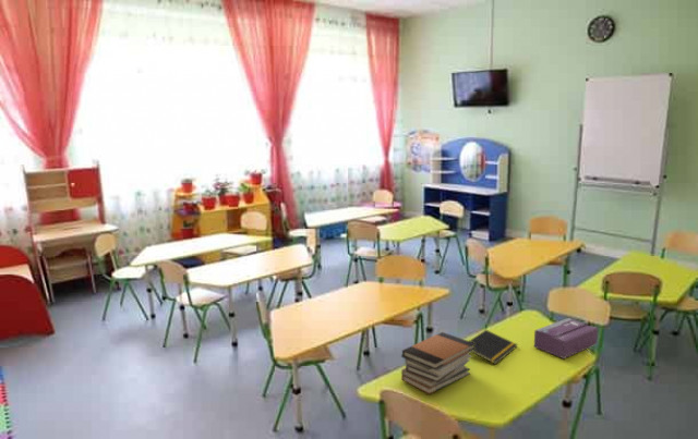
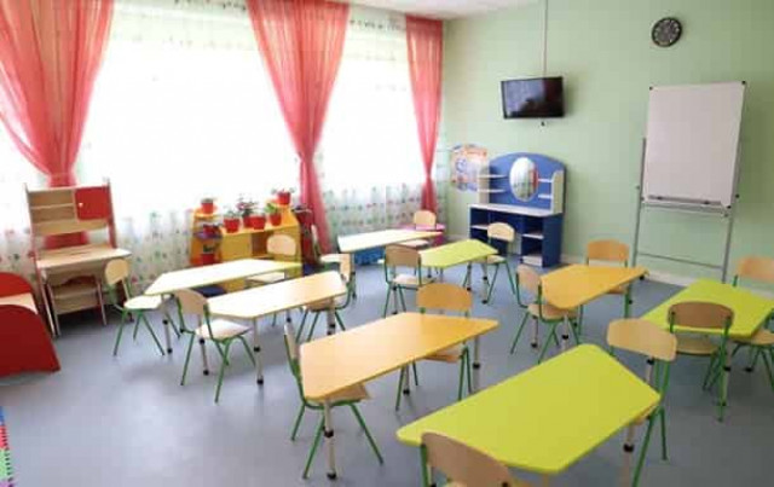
- tissue box [533,317,599,359]
- book stack [400,331,474,395]
- notepad [469,329,518,365]
